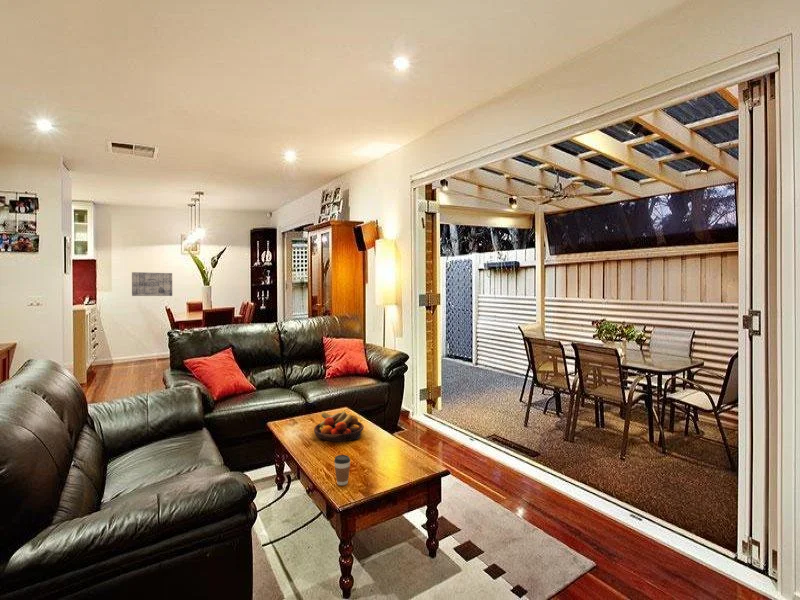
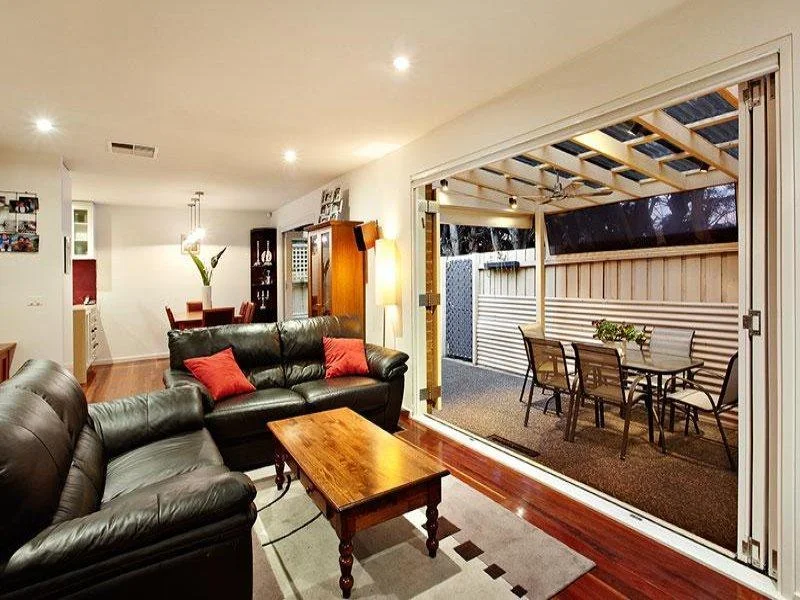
- coffee cup [333,454,351,486]
- wall art [131,271,173,297]
- fruit bowl [313,410,365,443]
